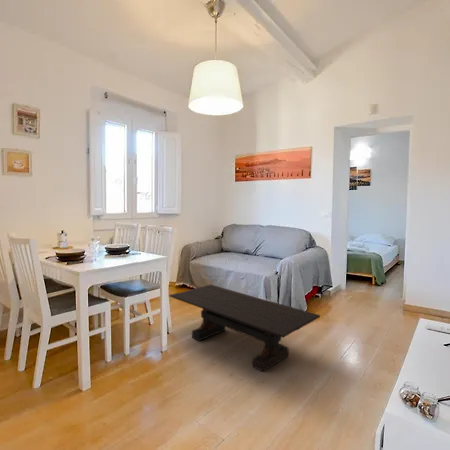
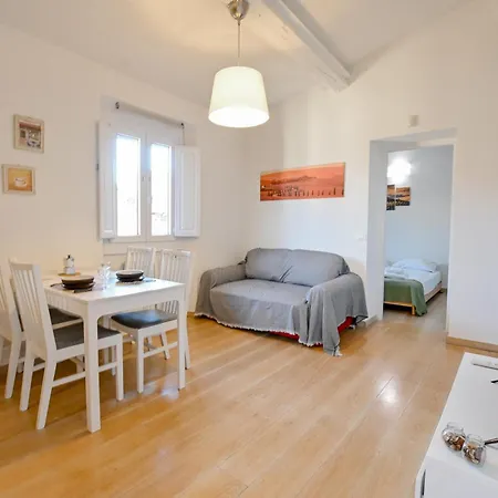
- coffee table [168,284,321,373]
